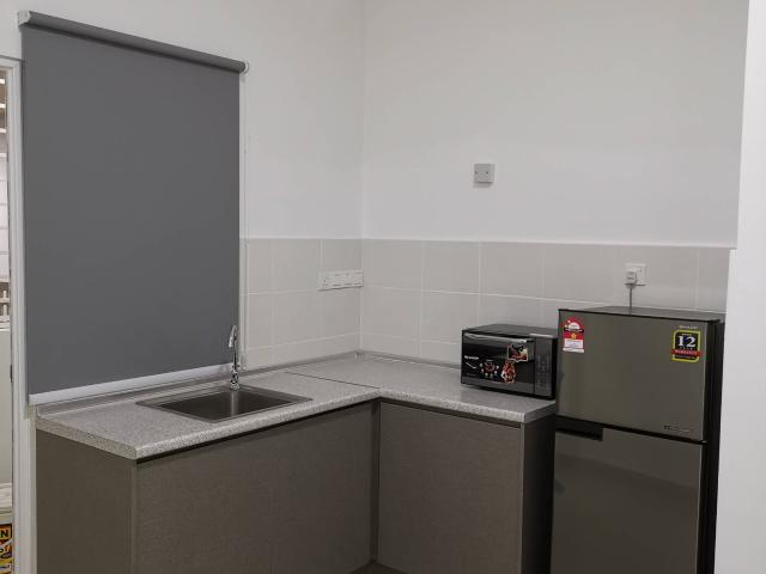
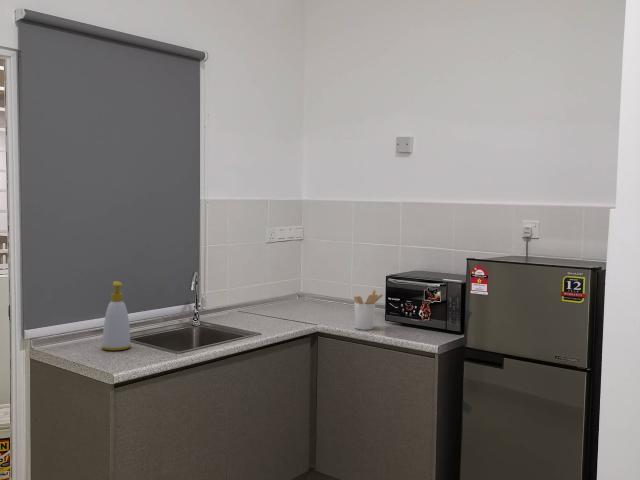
+ soap bottle [101,280,132,352]
+ utensil holder [353,289,384,331]
